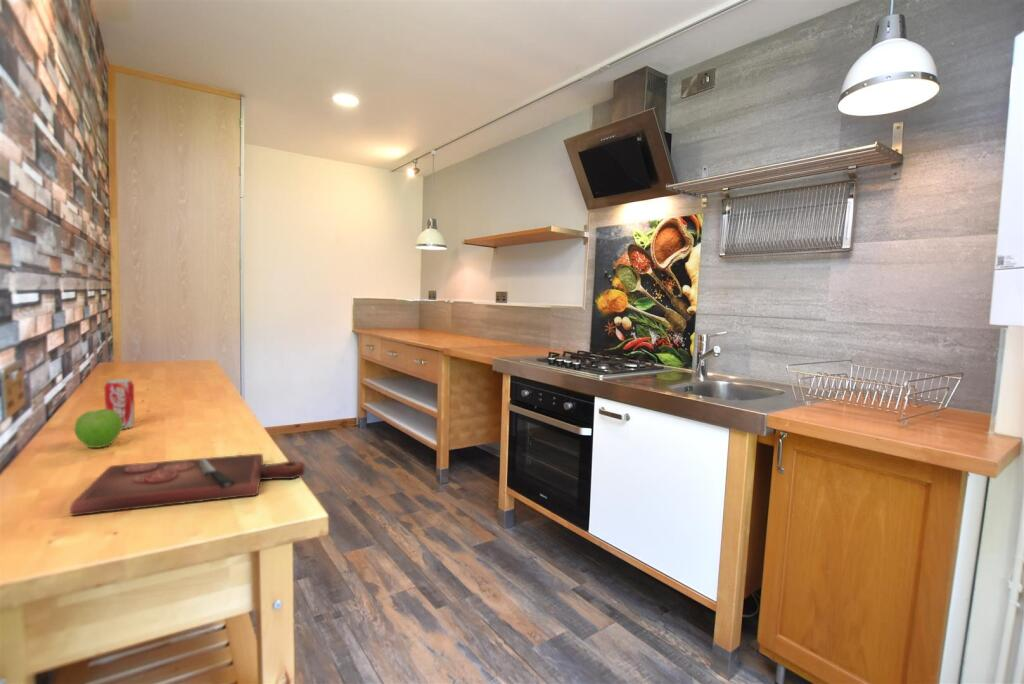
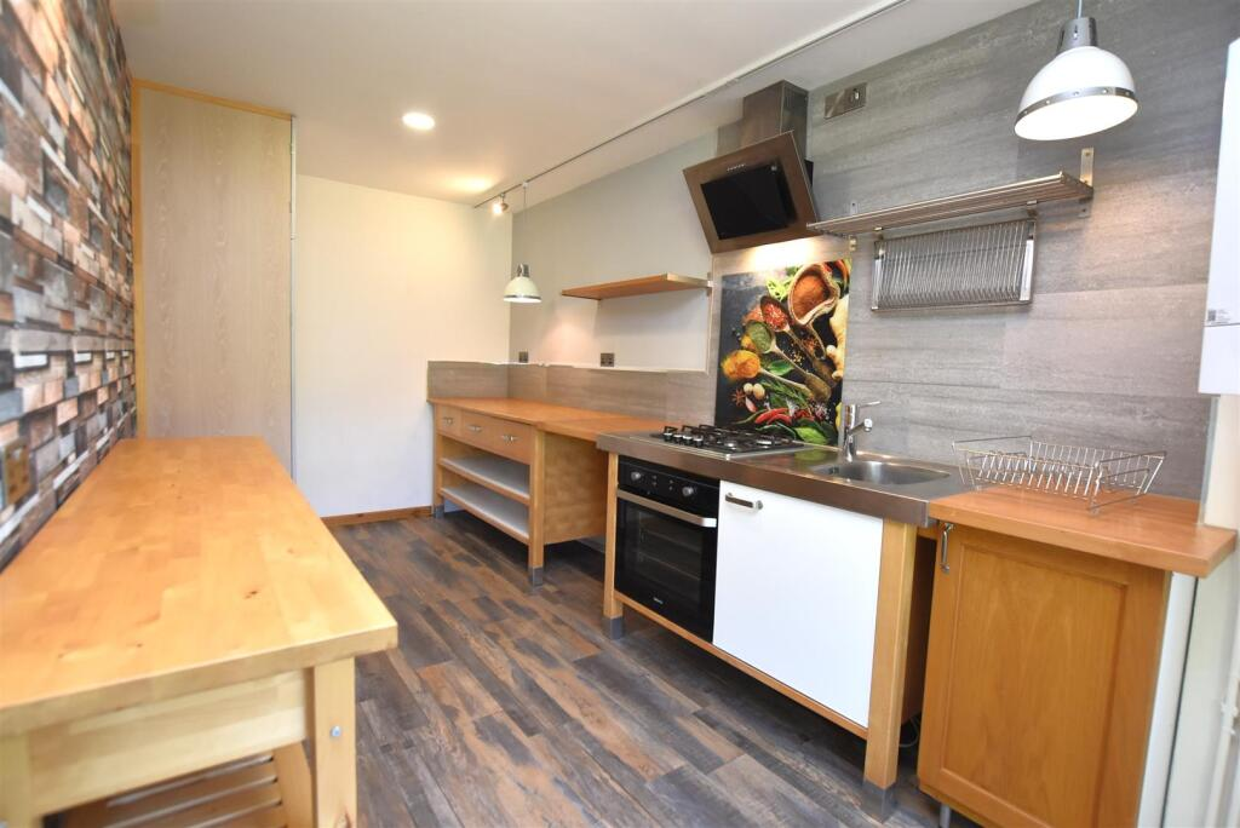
- fruit [73,408,123,449]
- cutting board [69,453,305,517]
- beverage can [103,378,136,430]
